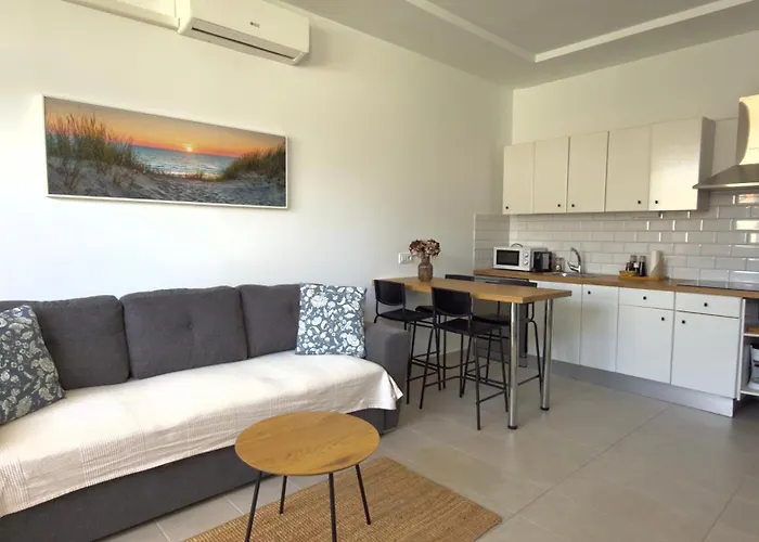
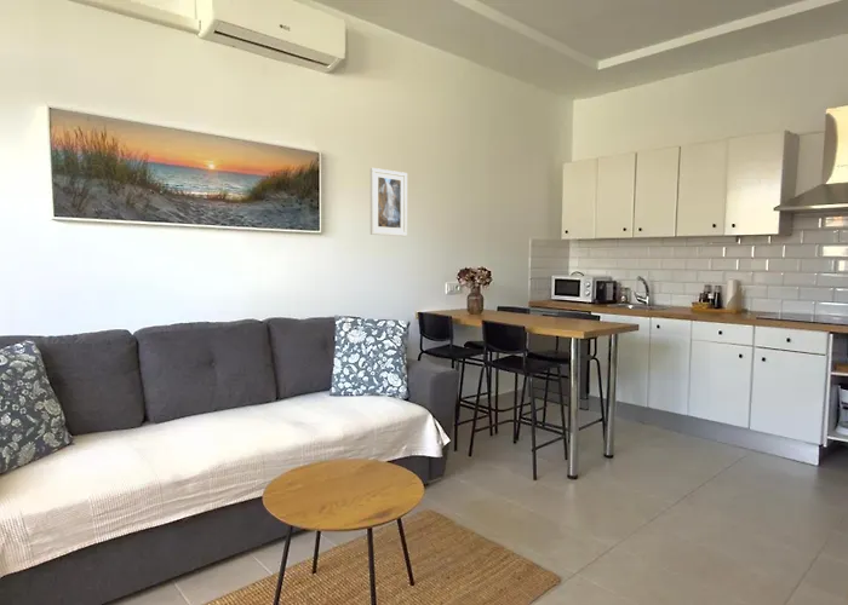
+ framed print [369,167,408,237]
